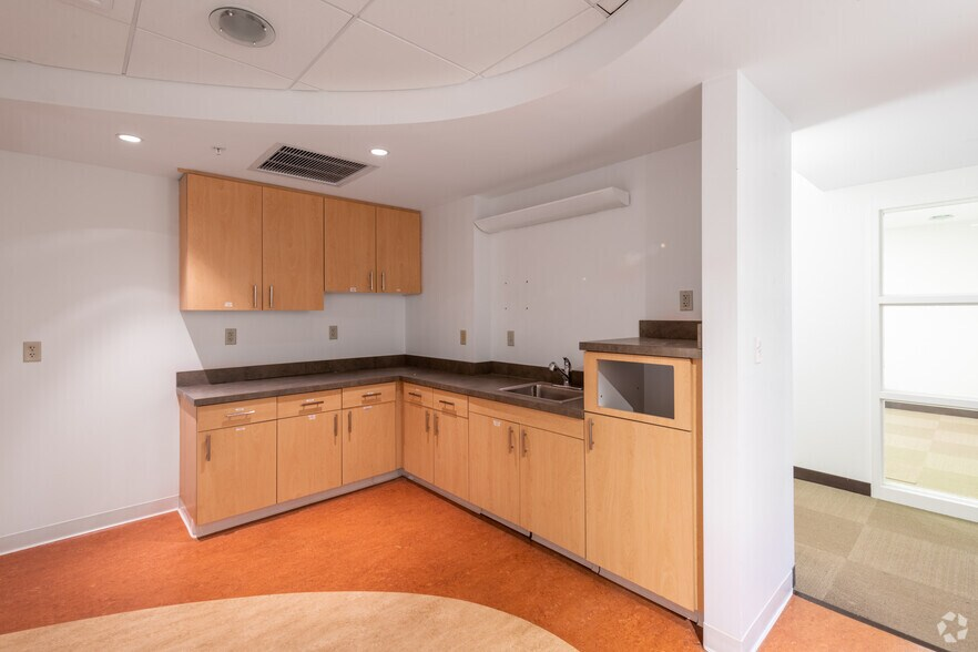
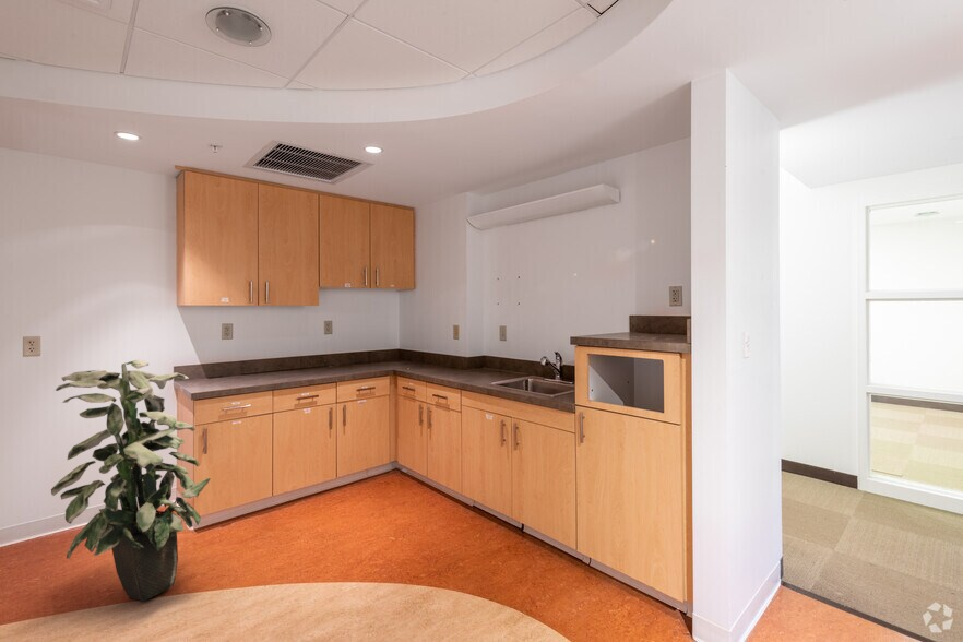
+ indoor plant [50,358,212,602]
